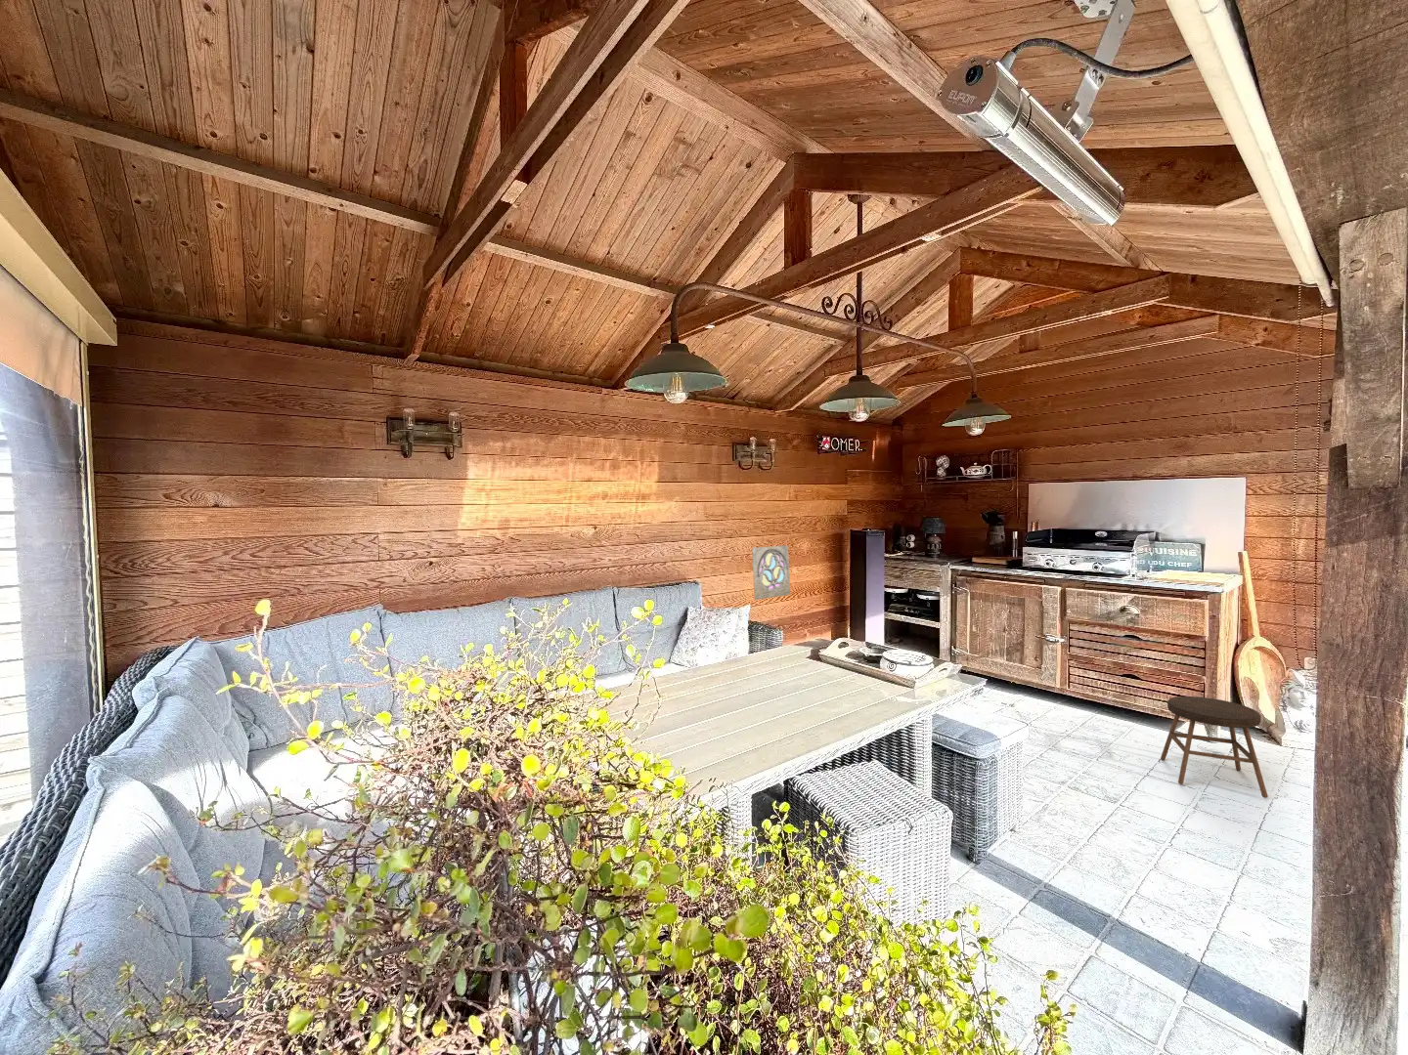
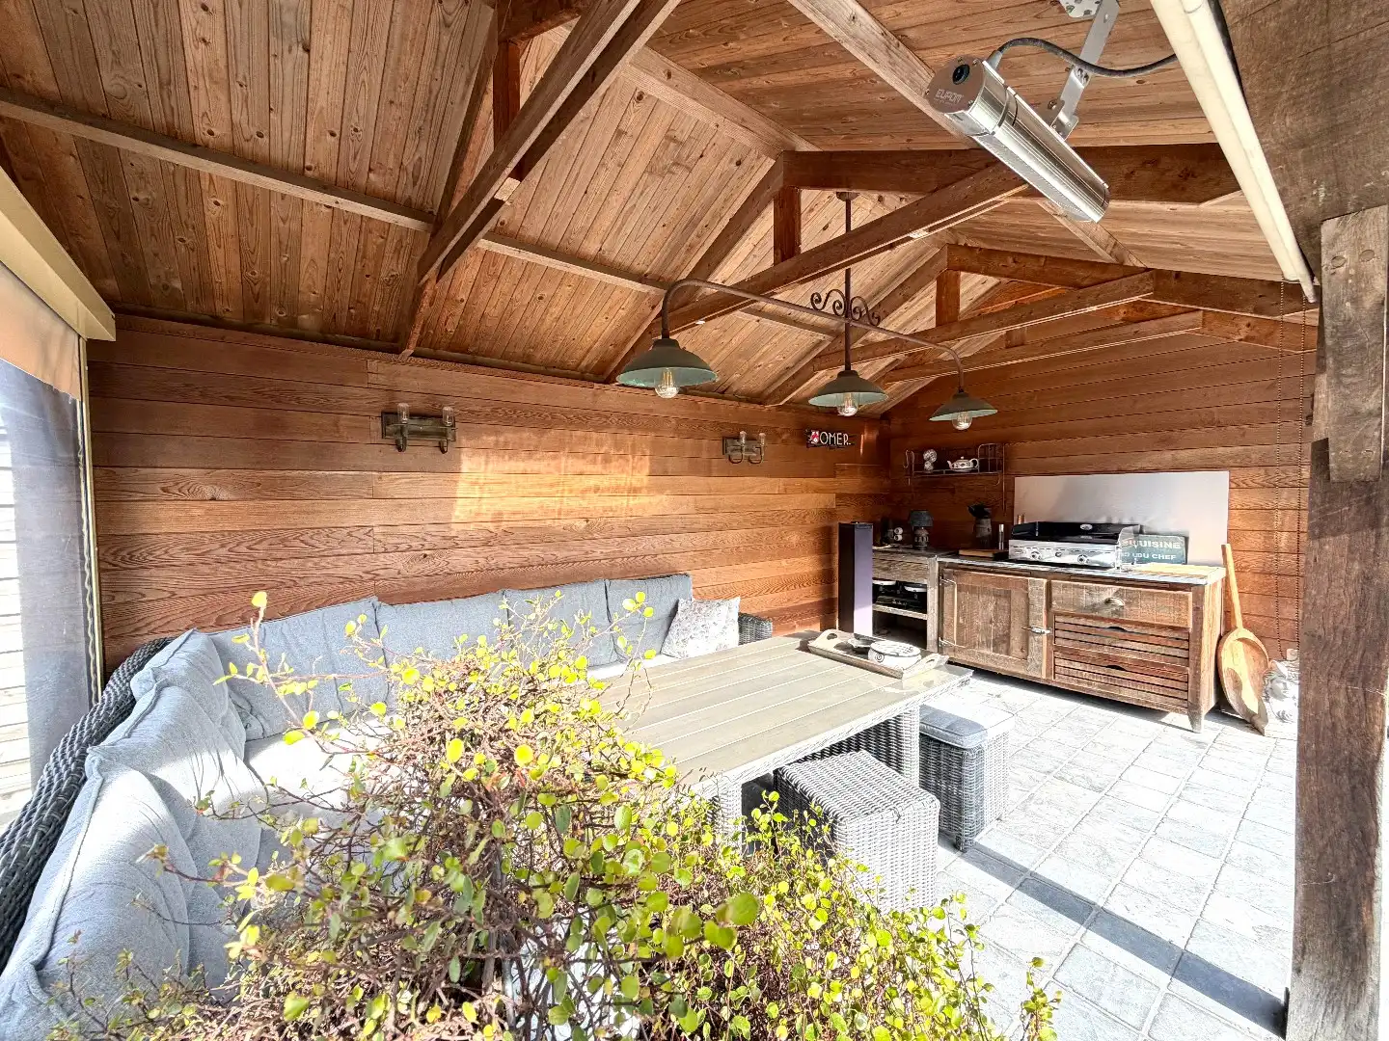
- stool [1160,696,1269,799]
- wall ornament [751,544,790,601]
